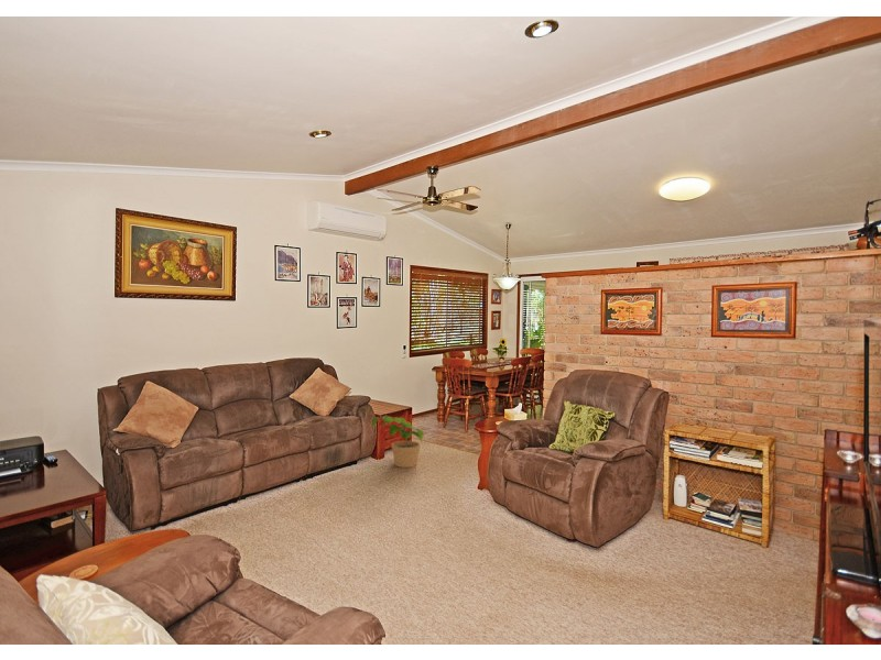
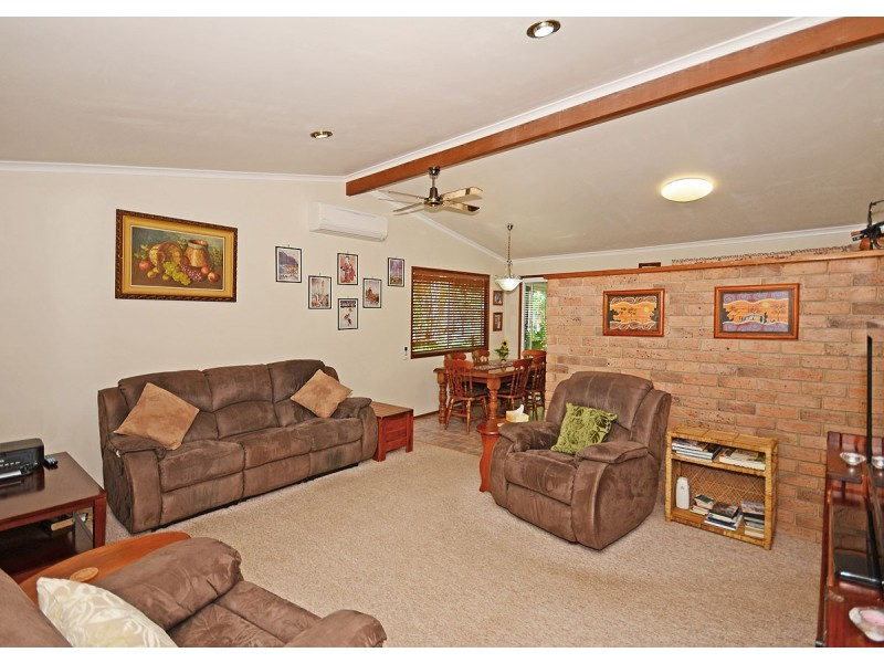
- potted plant [371,415,425,469]
